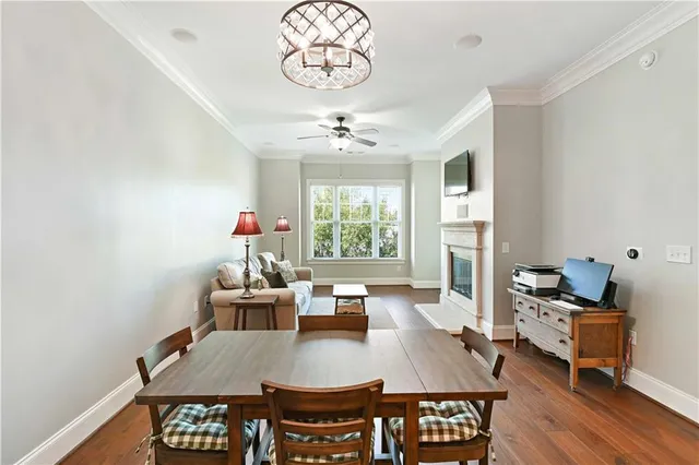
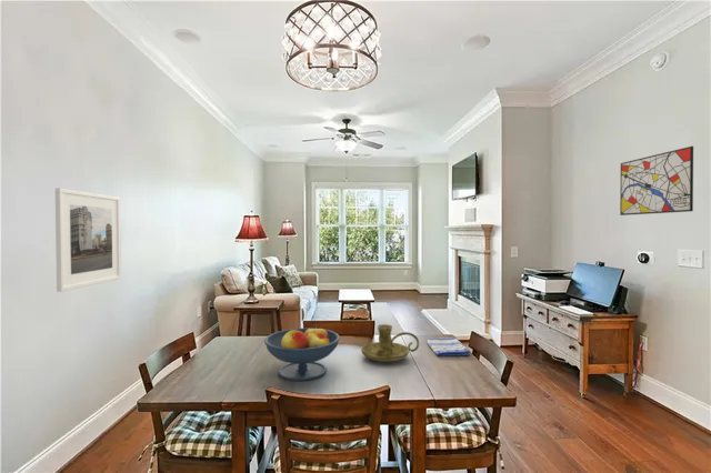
+ dish towel [425,336,471,358]
+ fruit bowl [263,324,341,382]
+ wall art [619,145,694,217]
+ candle holder [360,323,420,363]
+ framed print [54,187,122,293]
